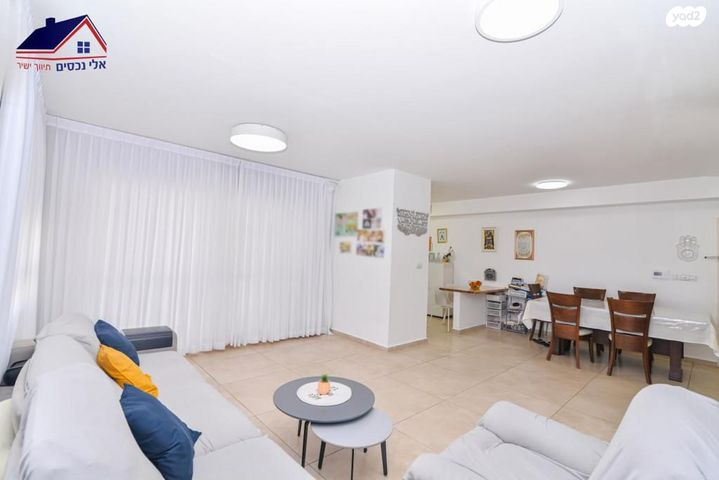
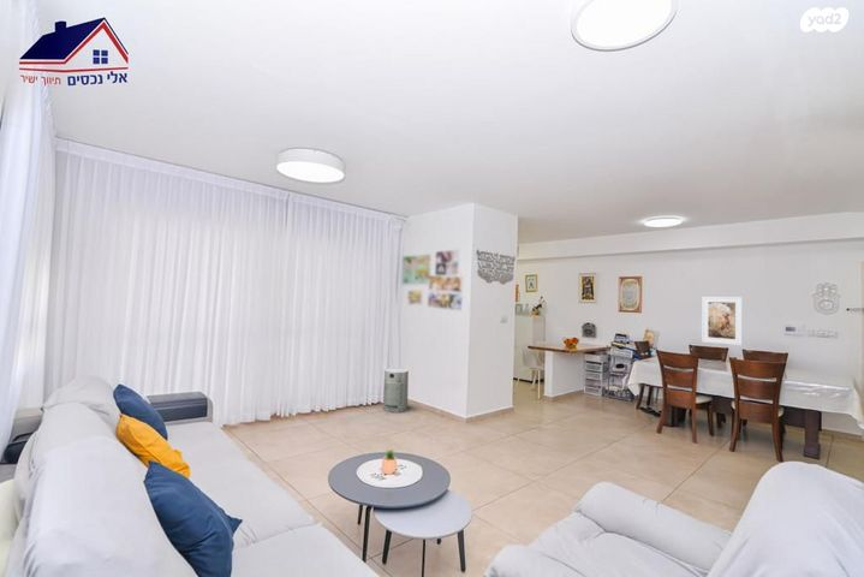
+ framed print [701,296,744,346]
+ fan [382,367,410,414]
